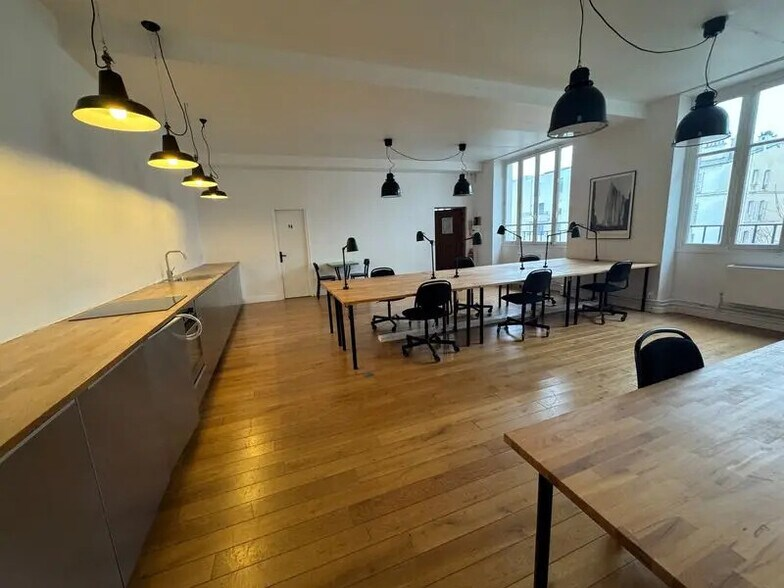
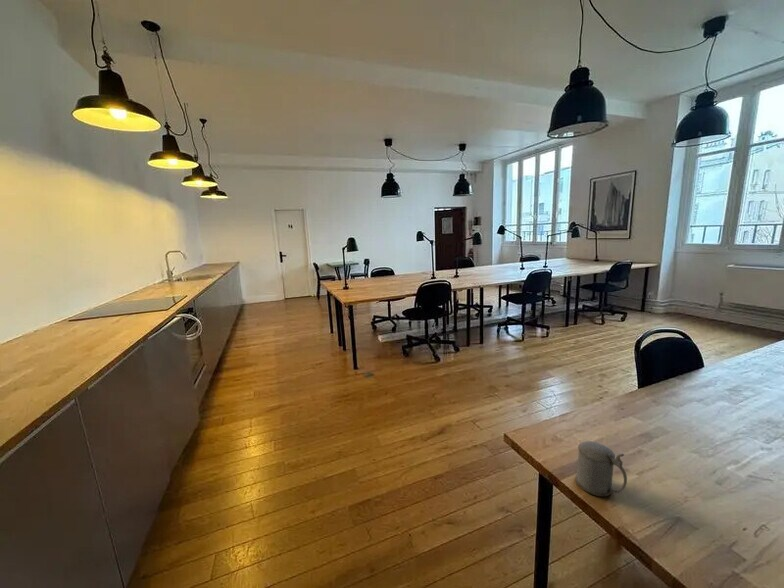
+ beer stein [574,440,628,497]
